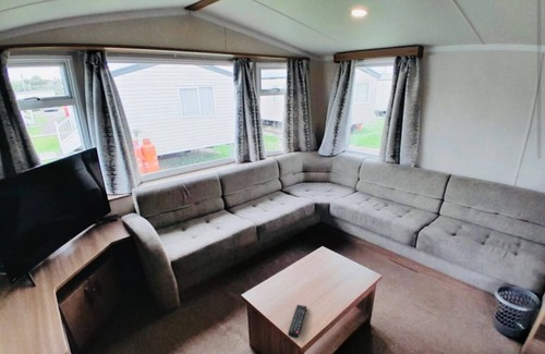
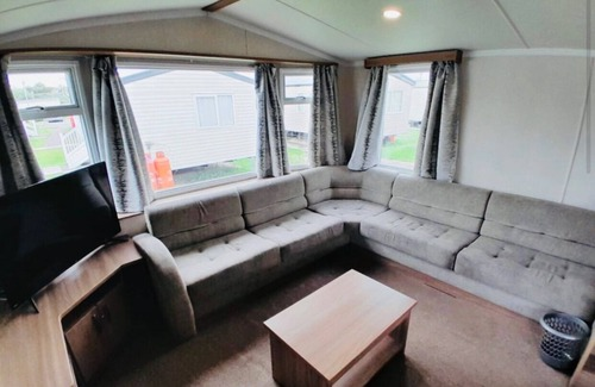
- remote control [287,304,307,339]
